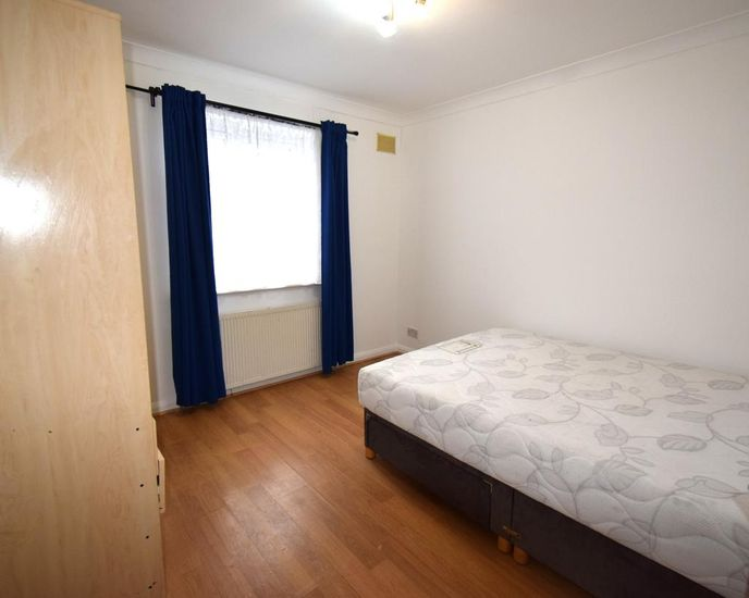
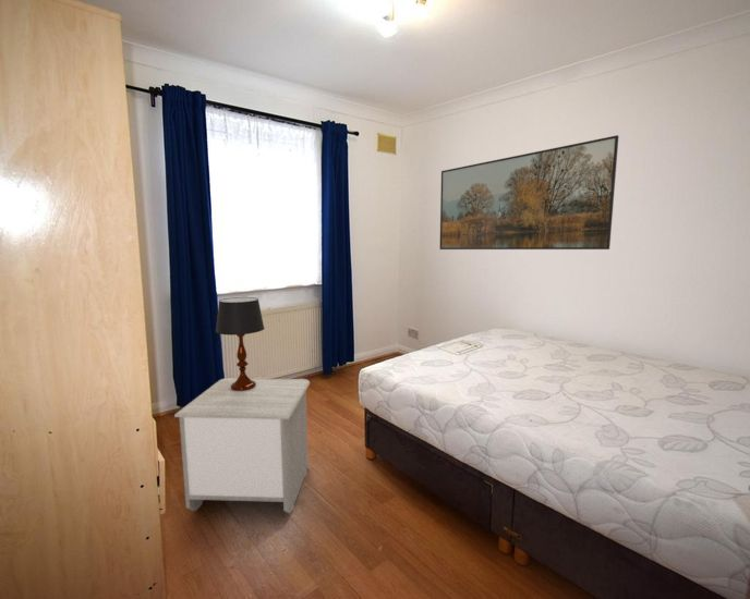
+ table lamp [215,296,266,391]
+ nightstand [173,377,311,514]
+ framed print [439,134,619,250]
